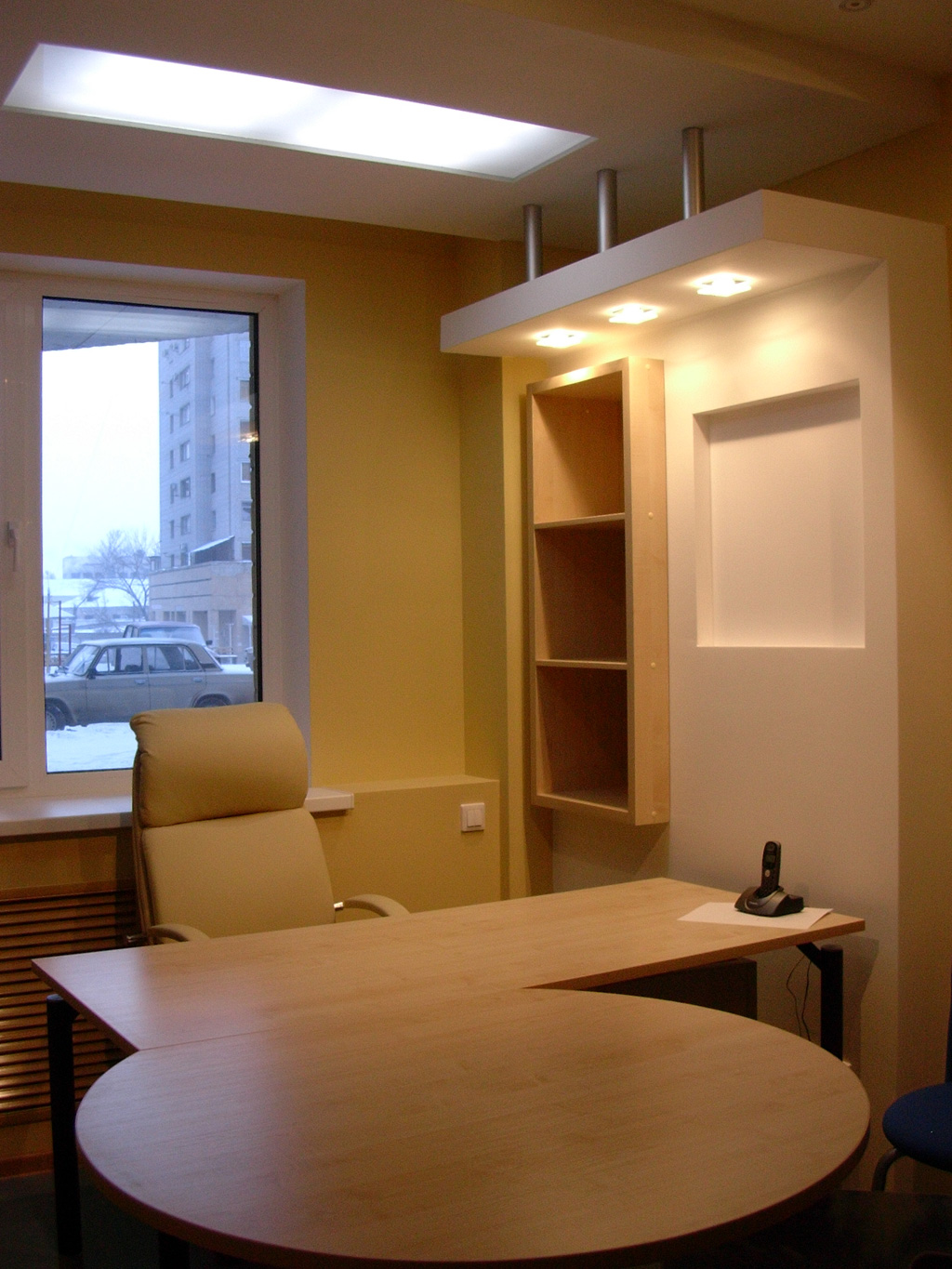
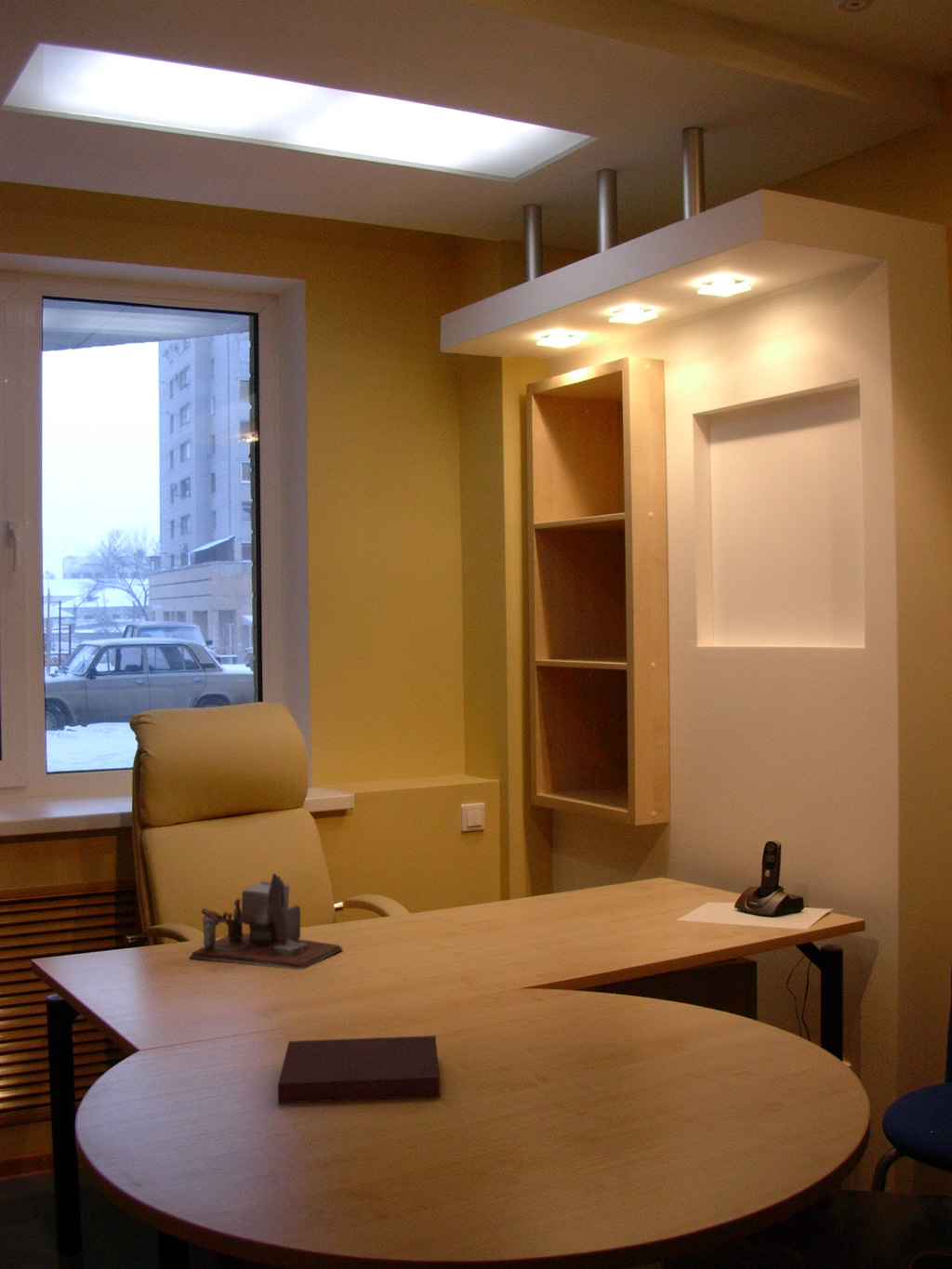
+ notebook [277,1035,441,1104]
+ desk organizer [188,872,343,971]
